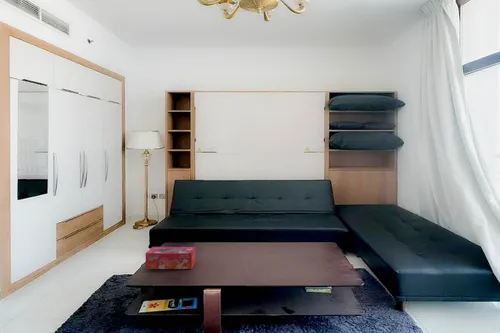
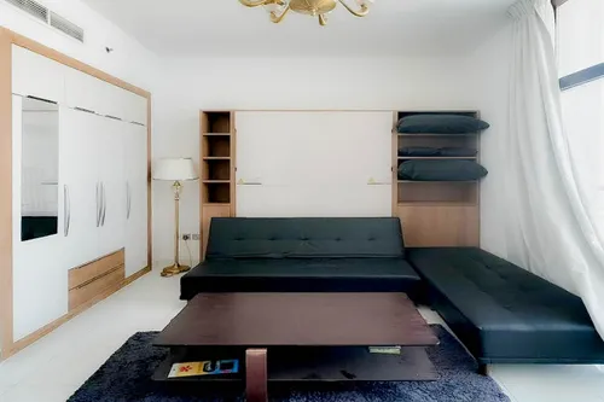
- tissue box [145,246,197,270]
